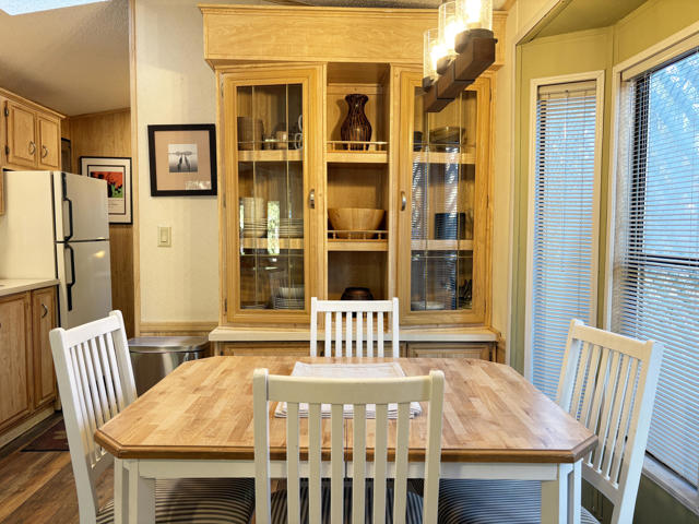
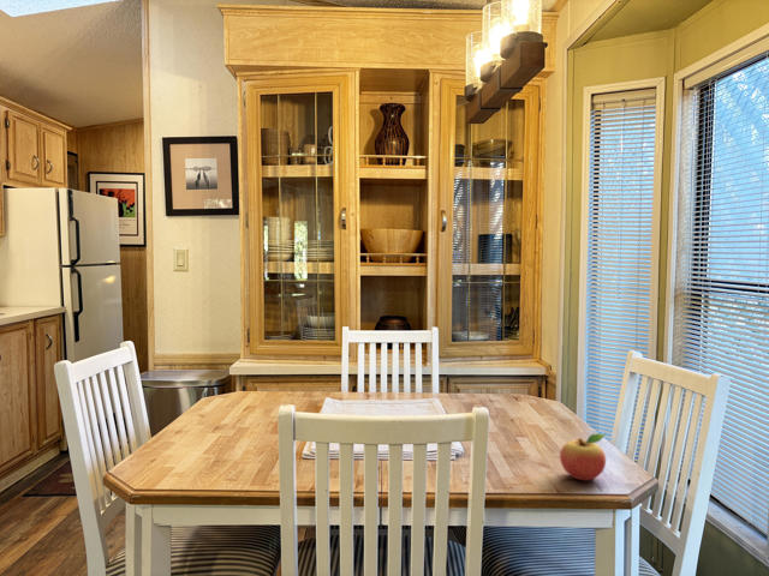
+ fruit [559,432,607,481]
